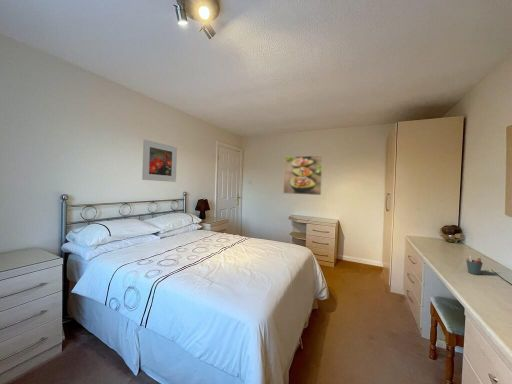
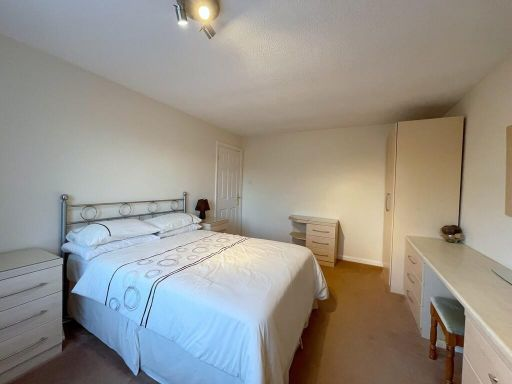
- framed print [141,138,178,183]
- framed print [282,154,324,196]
- pen holder [465,254,484,276]
